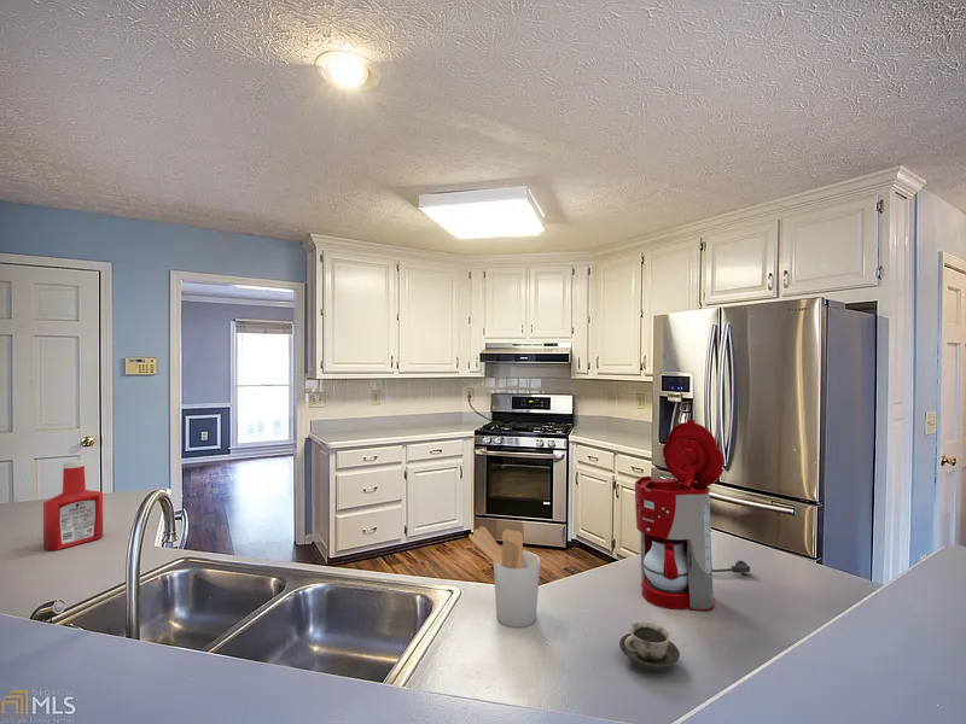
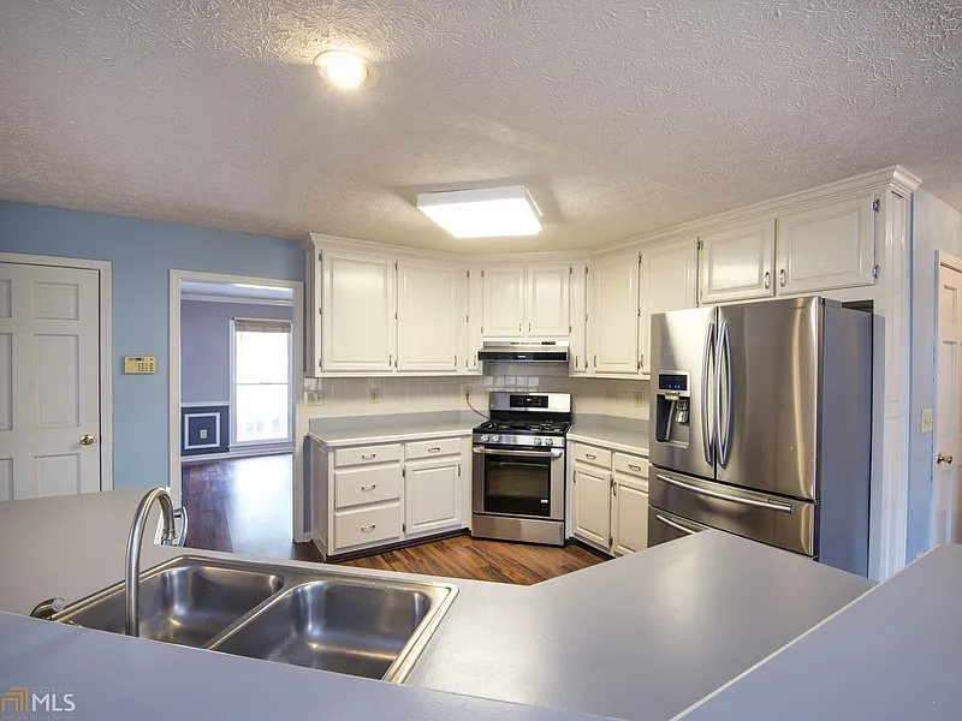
- coffee maker [634,419,751,612]
- utensil holder [467,525,541,629]
- soap bottle [42,459,104,553]
- cup [618,620,681,673]
